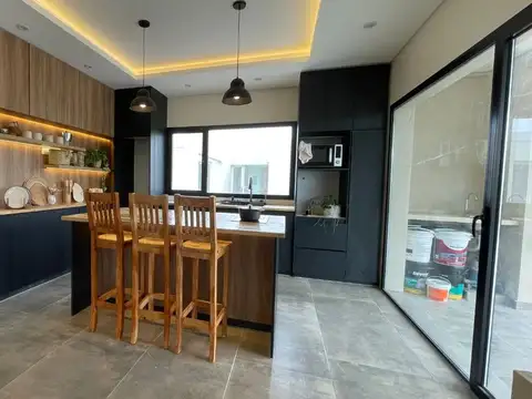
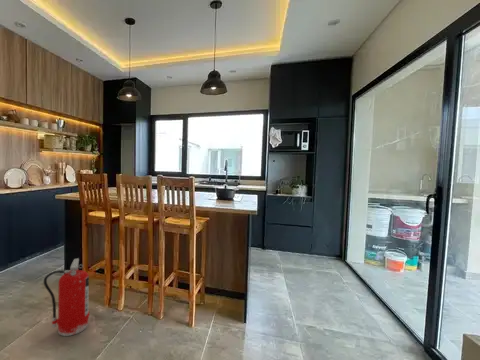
+ fire extinguisher [43,257,90,337]
